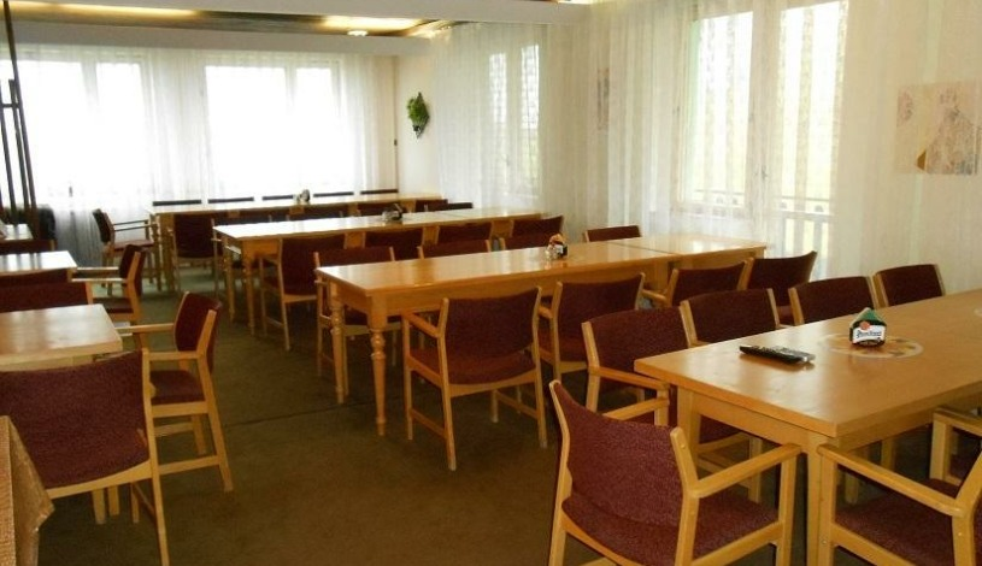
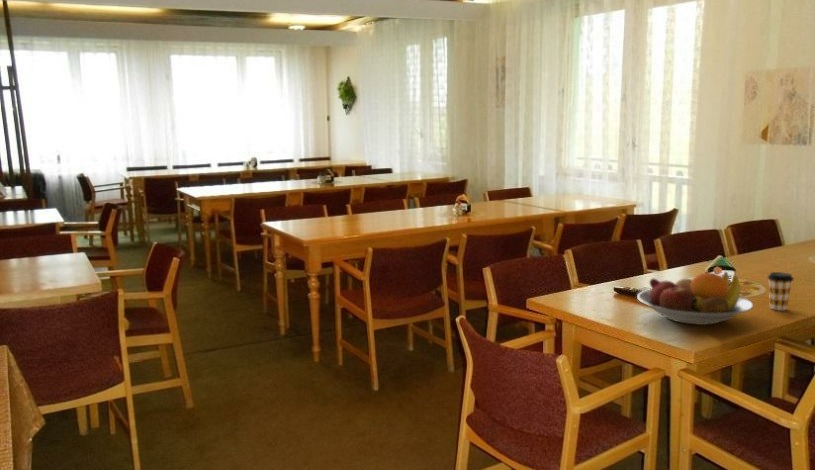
+ coffee cup [767,271,795,311]
+ fruit bowl [636,271,755,326]
